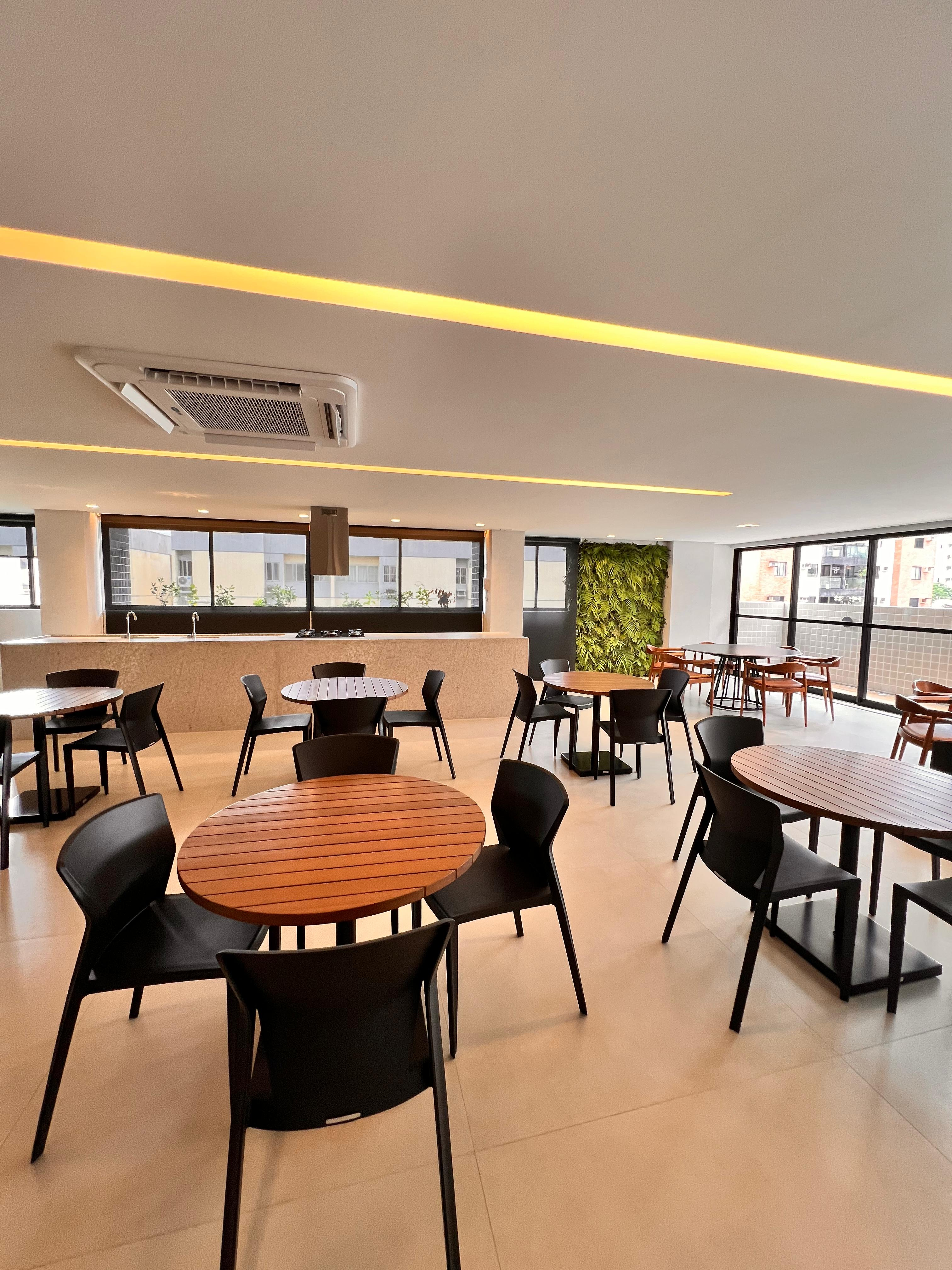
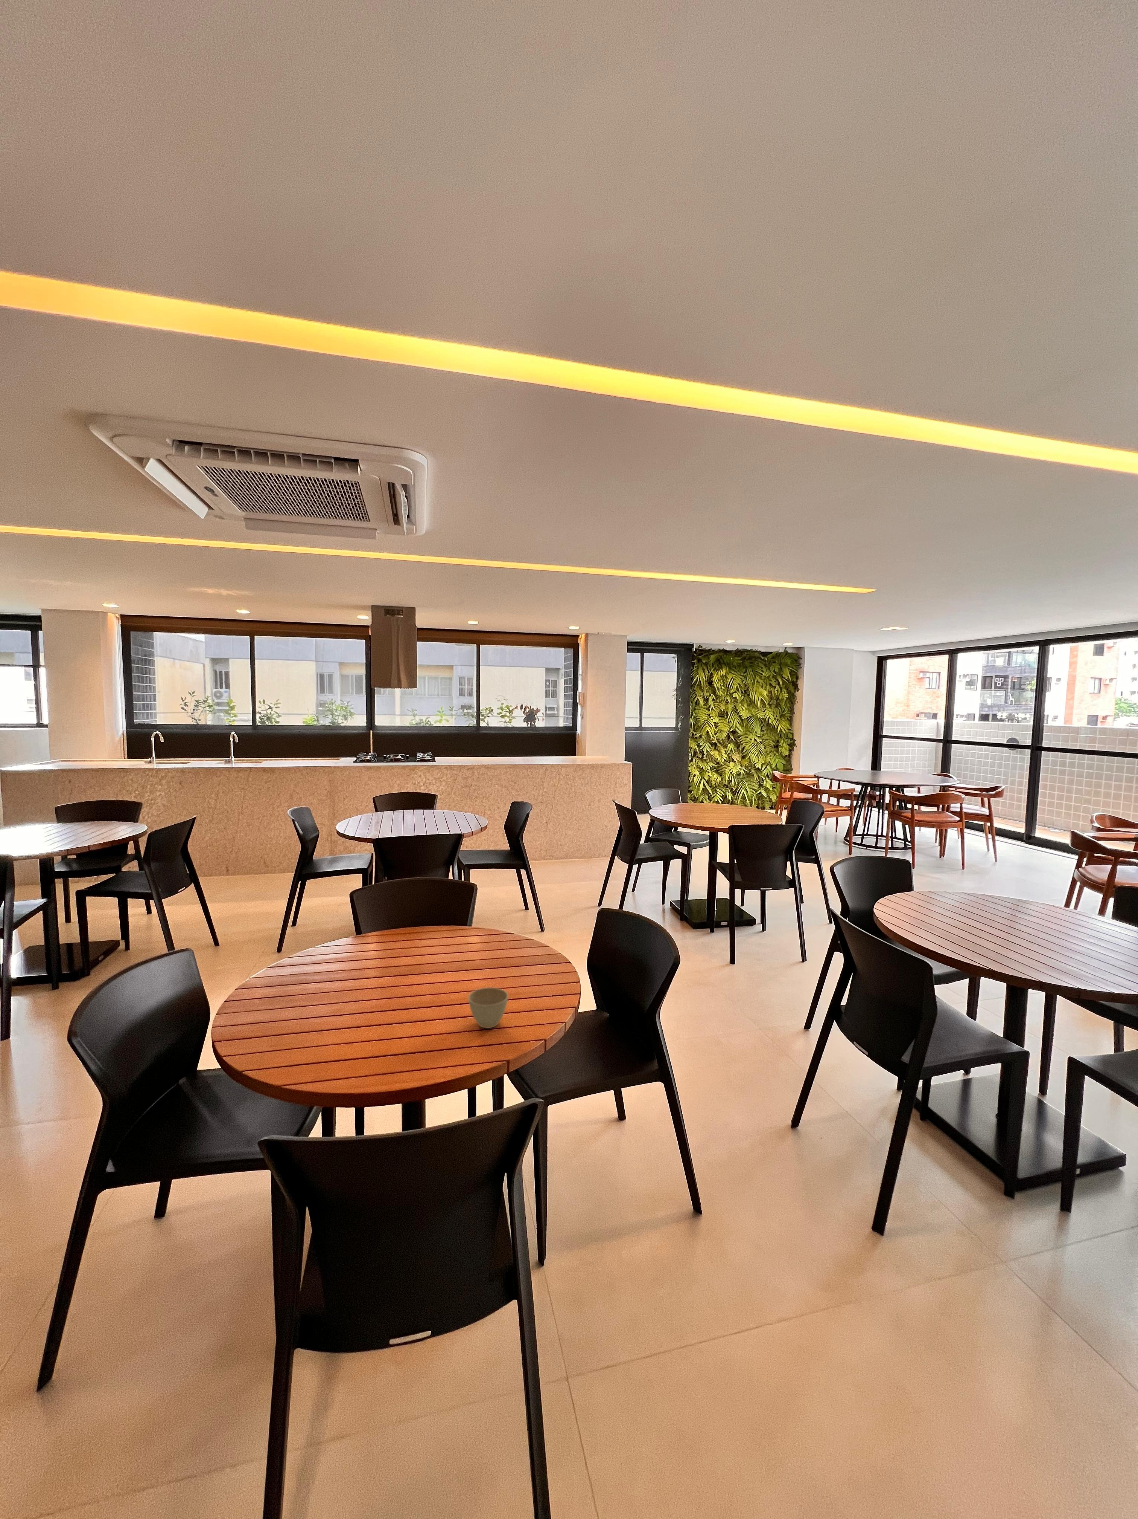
+ flower pot [467,987,508,1029]
